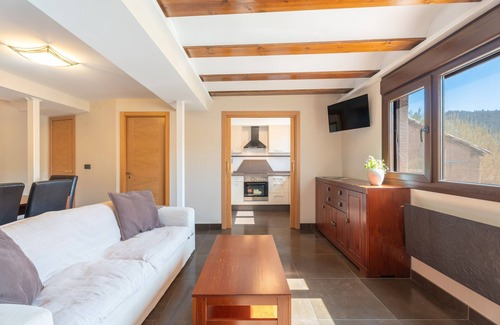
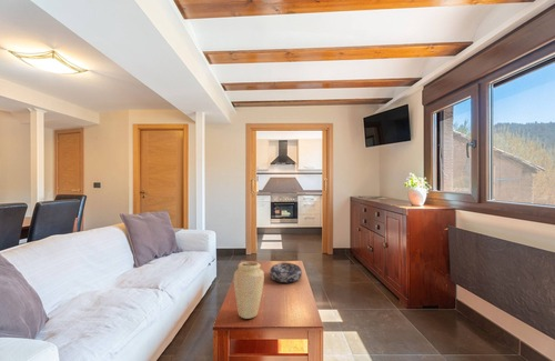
+ vase [233,261,265,320]
+ decorative bowl [269,262,303,283]
